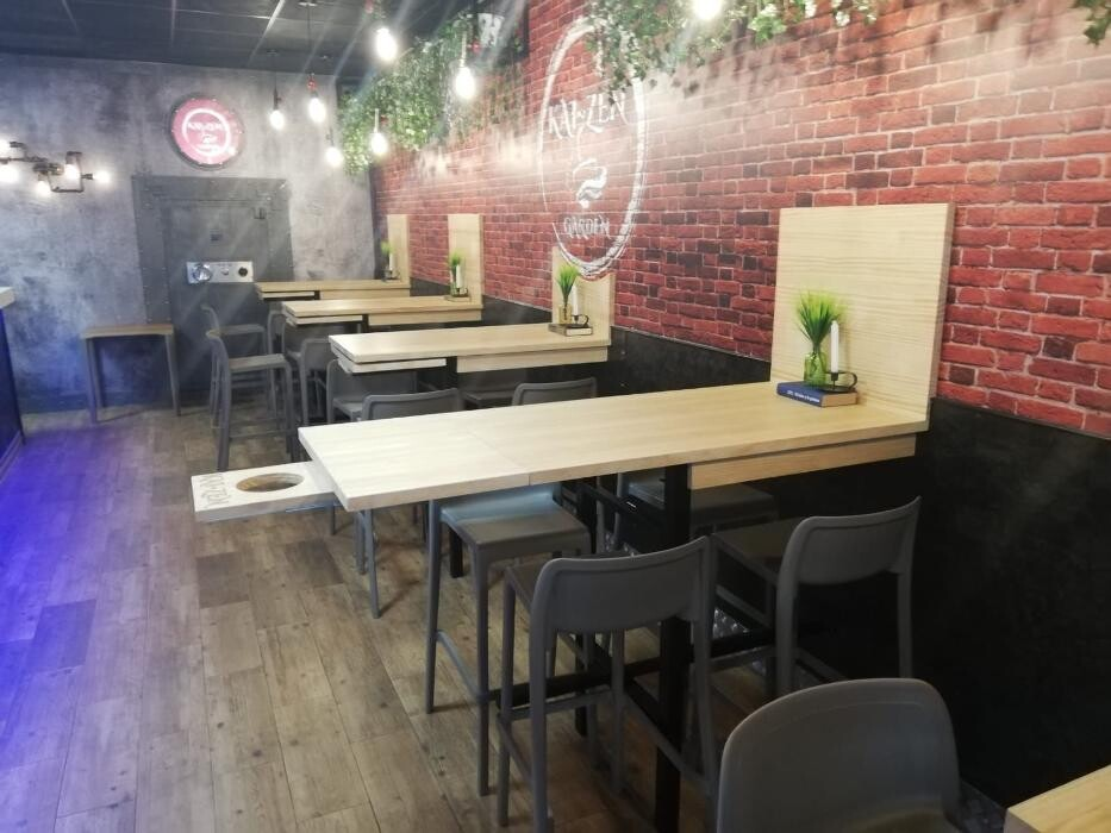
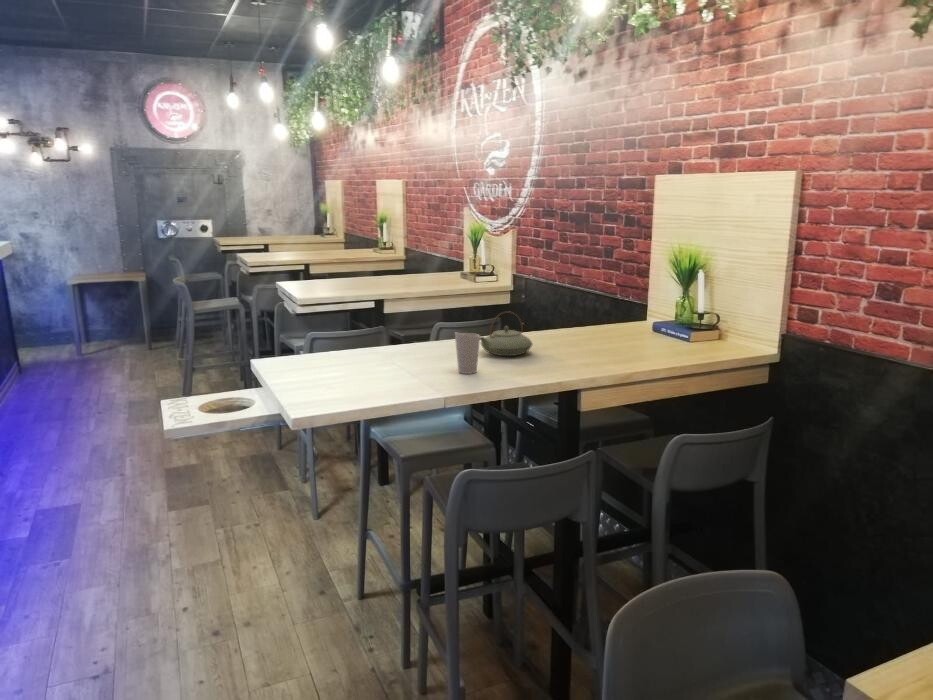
+ teapot [480,310,534,357]
+ cup [454,331,481,375]
